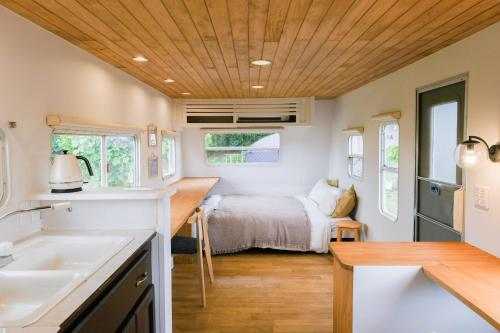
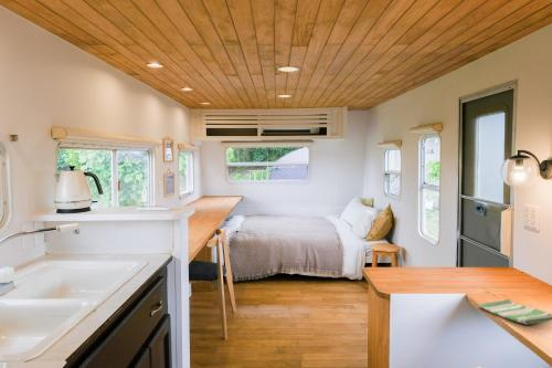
+ dish towel [477,298,552,325]
